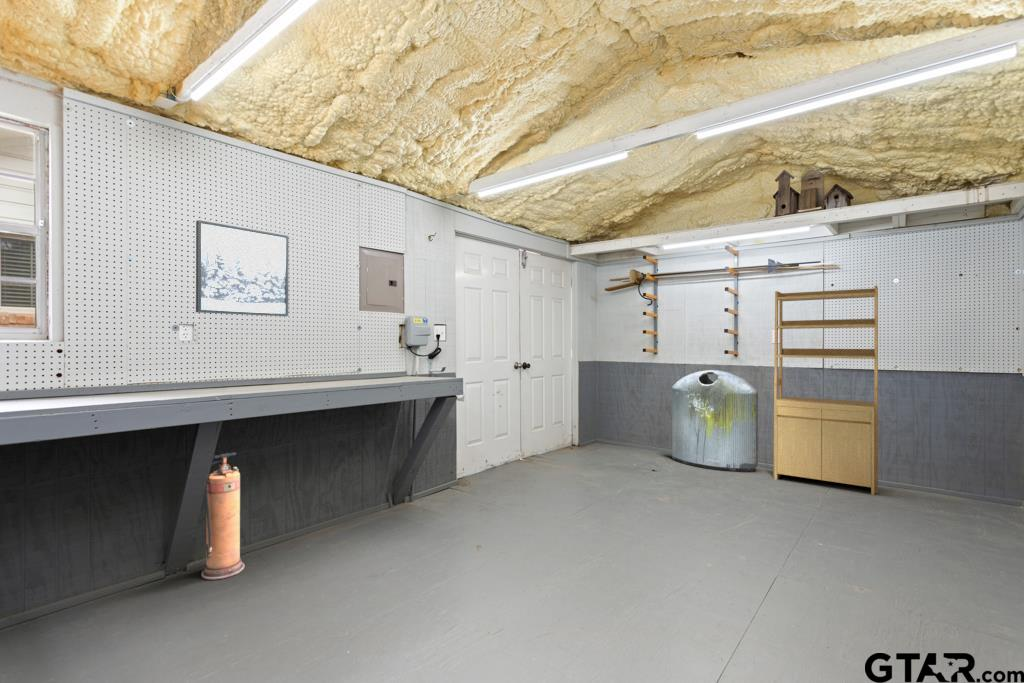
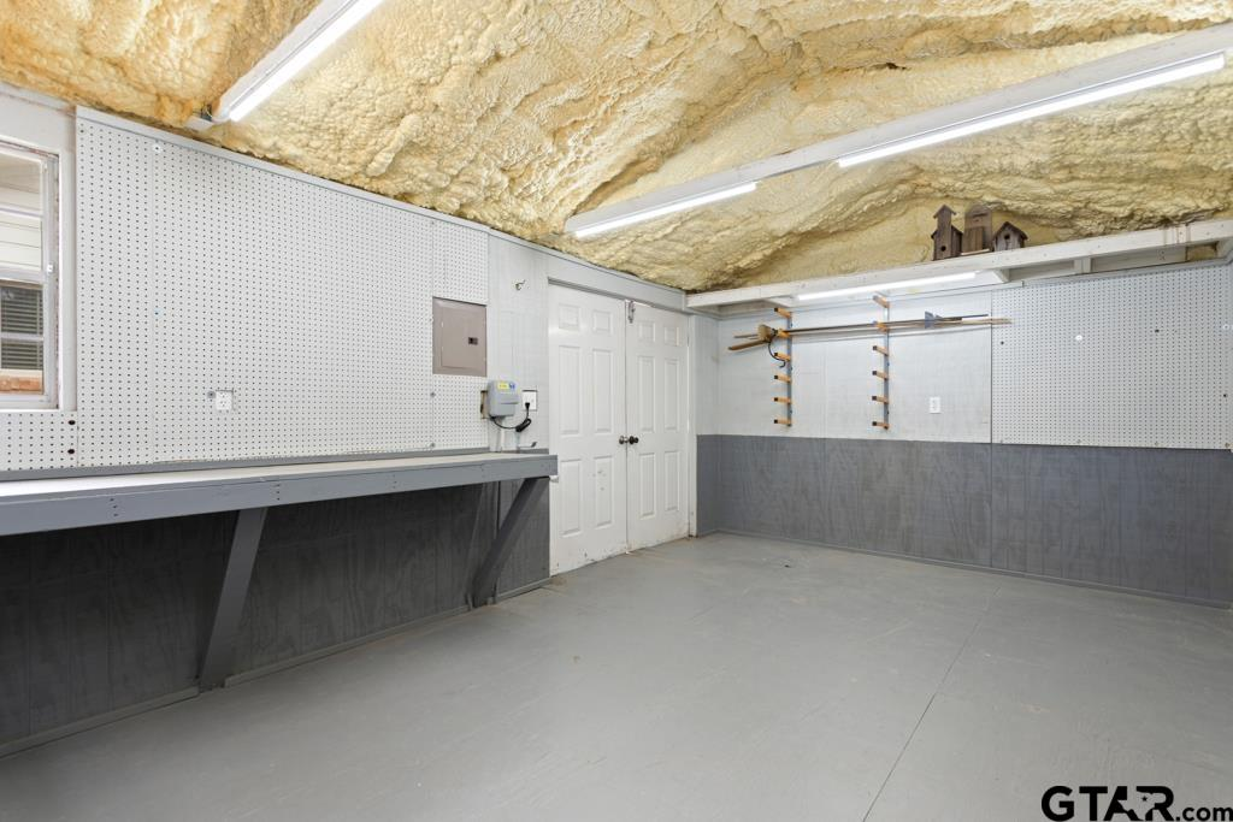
- trash can [671,369,759,473]
- fire extinguisher [200,452,246,581]
- shelving unit [772,285,879,496]
- wall art [195,219,290,317]
